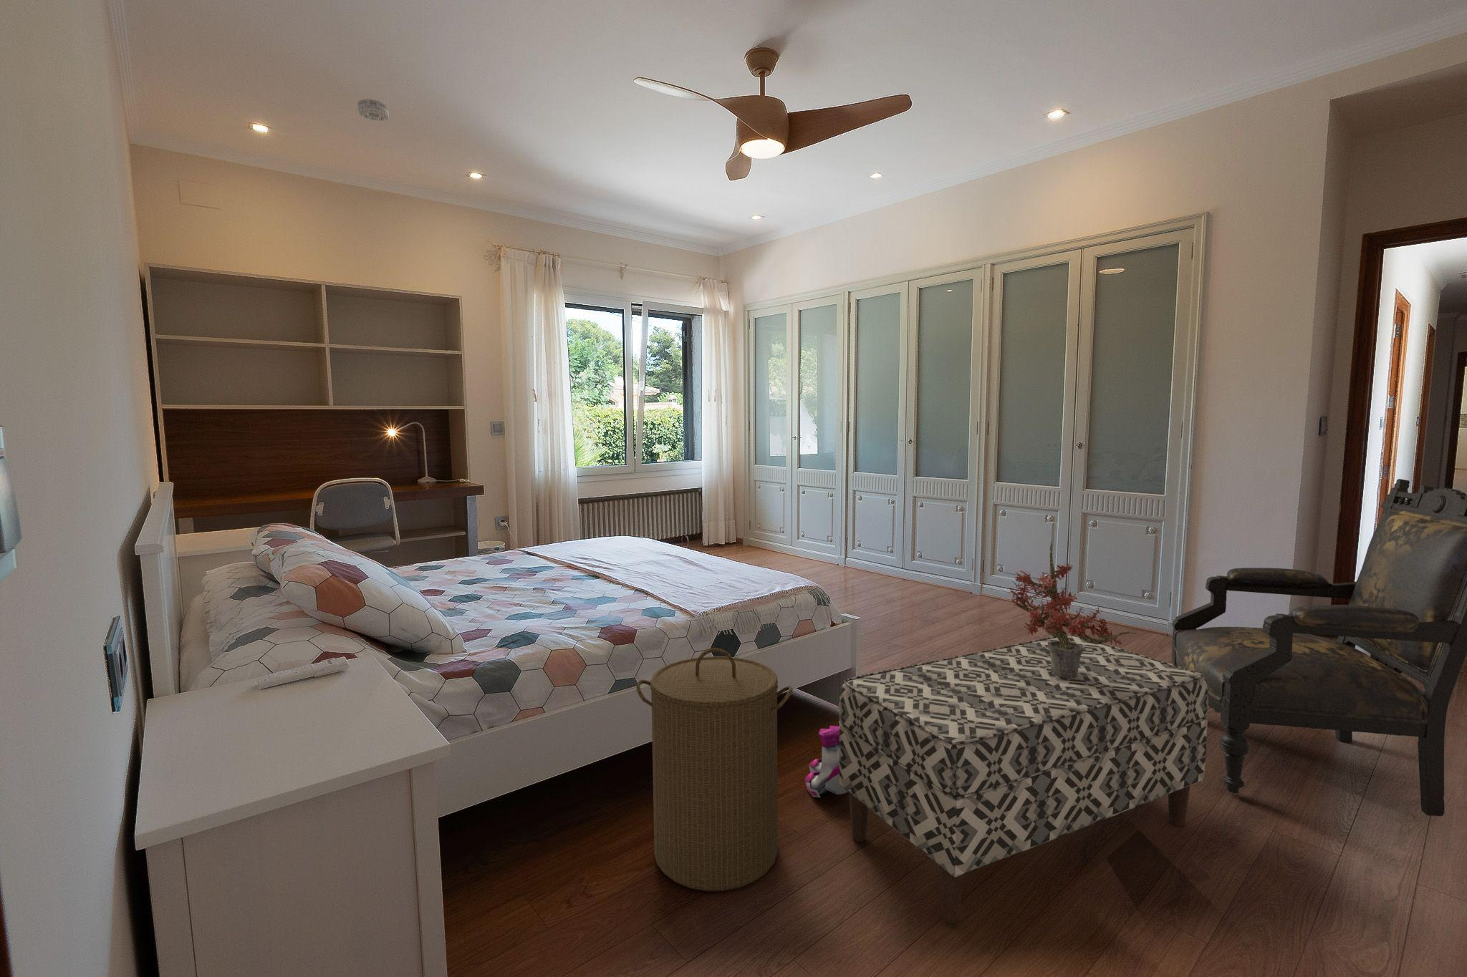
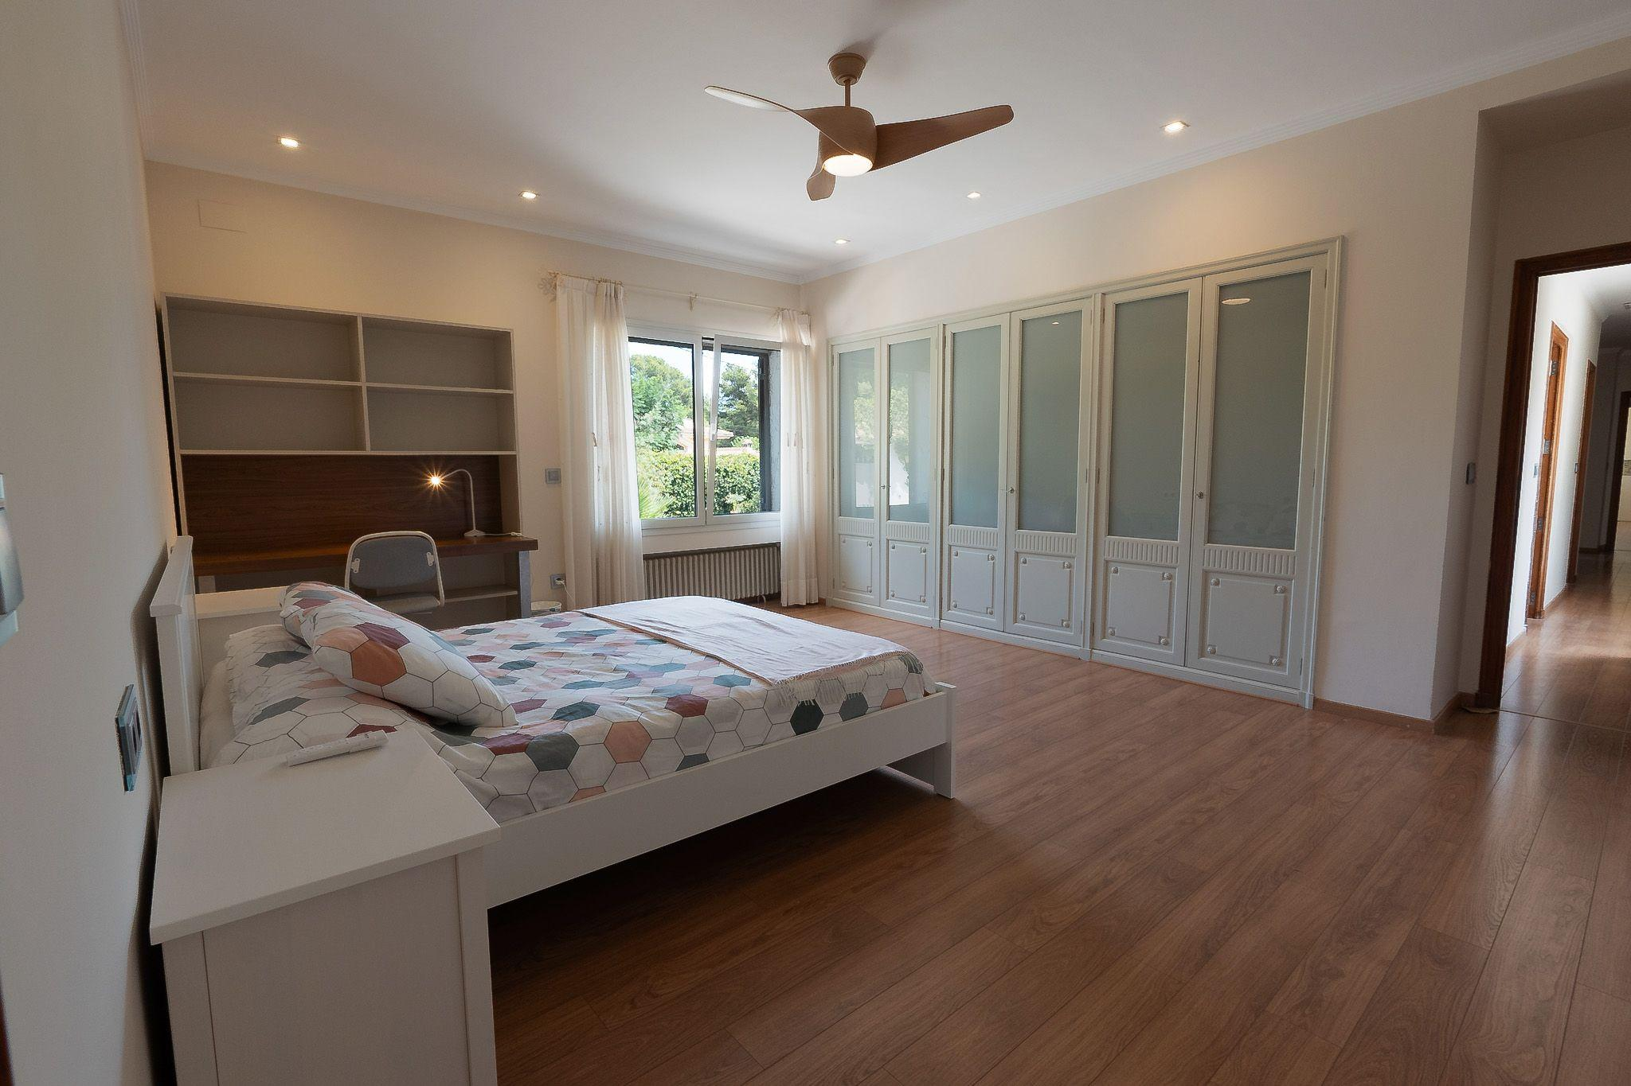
- bench [838,634,1209,926]
- armchair [1171,478,1467,817]
- potted plant [1007,541,1139,678]
- laundry hamper [636,647,794,892]
- boots [805,725,849,798]
- smoke detector [357,98,389,122]
